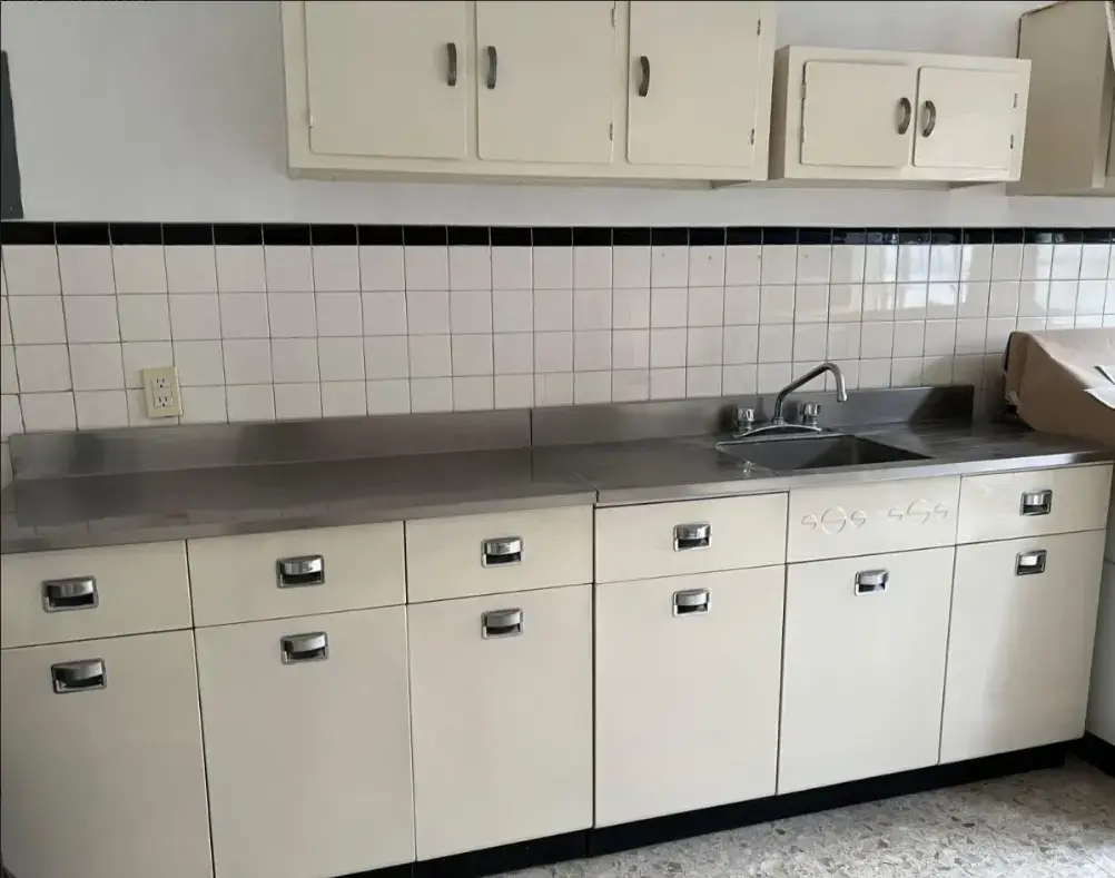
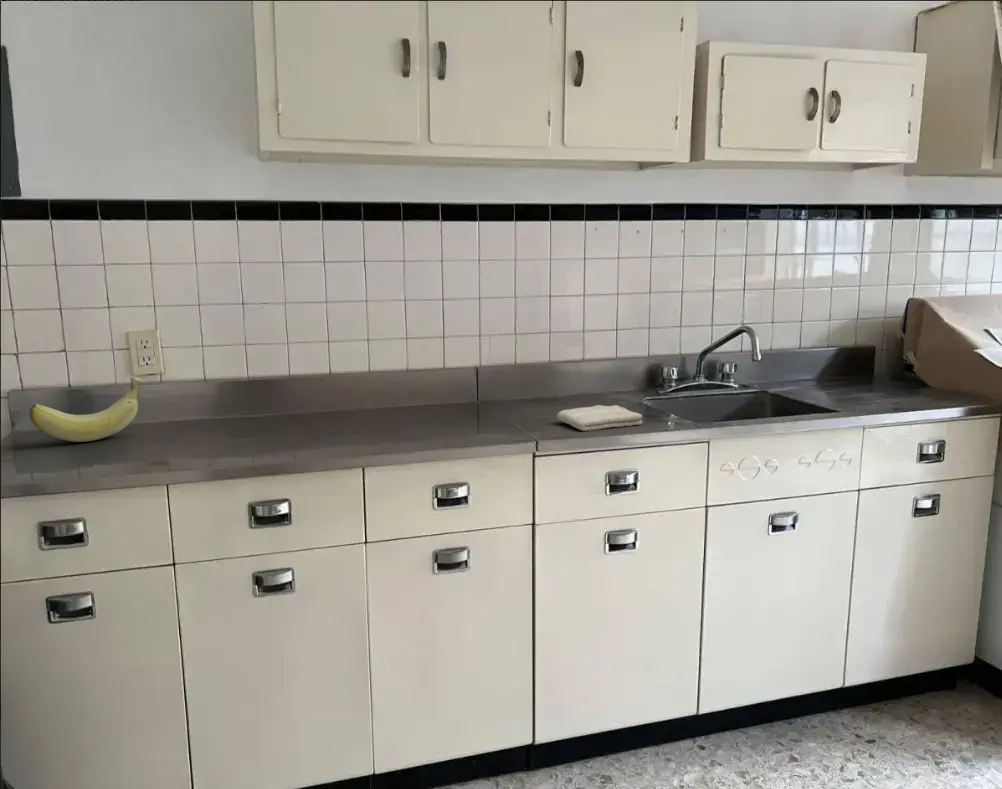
+ banana [28,376,143,443]
+ washcloth [556,404,643,432]
